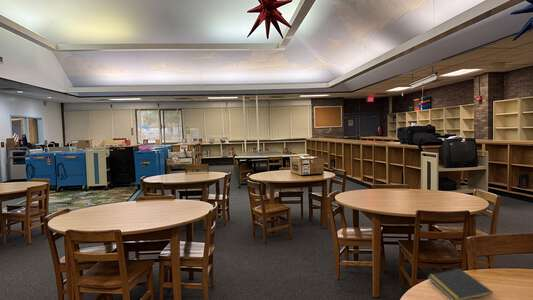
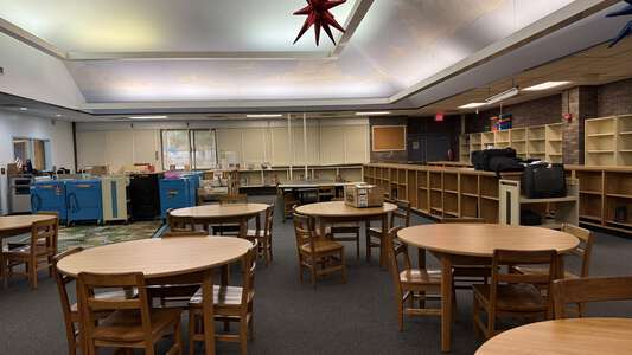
- notepad [426,268,494,300]
